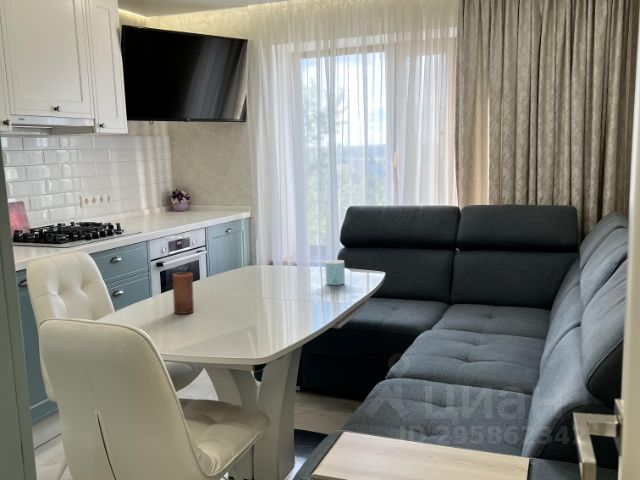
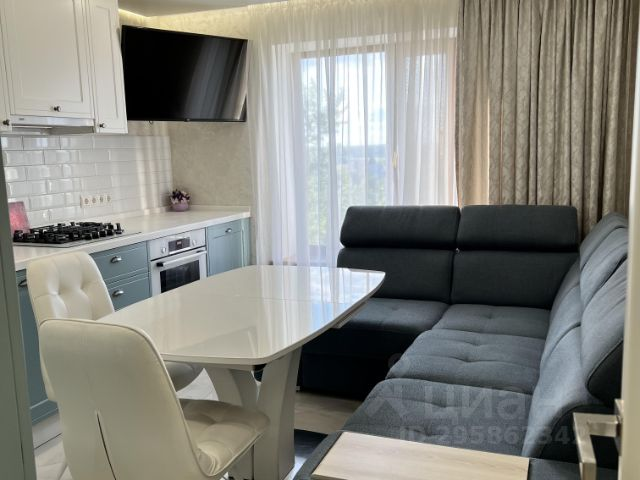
- mug [324,259,346,286]
- candle [172,271,195,315]
